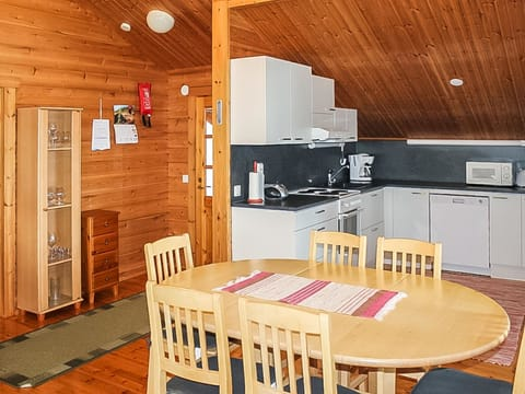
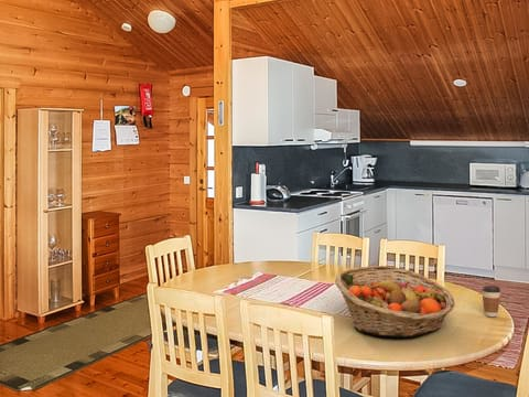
+ fruit basket [334,265,456,339]
+ coffee cup [481,285,501,318]
